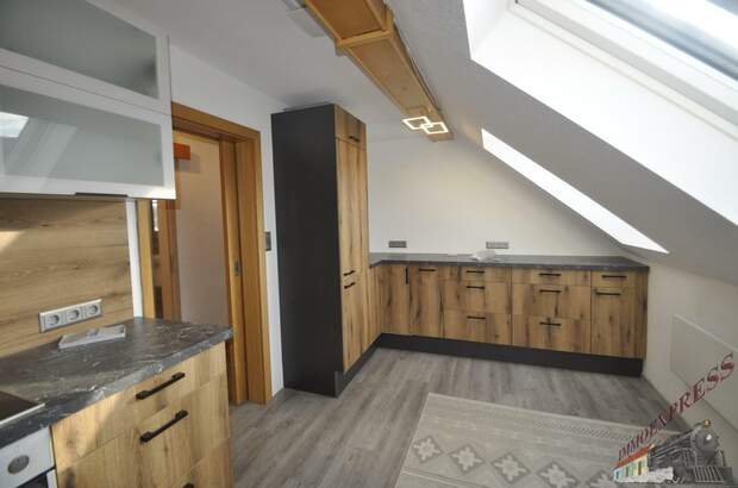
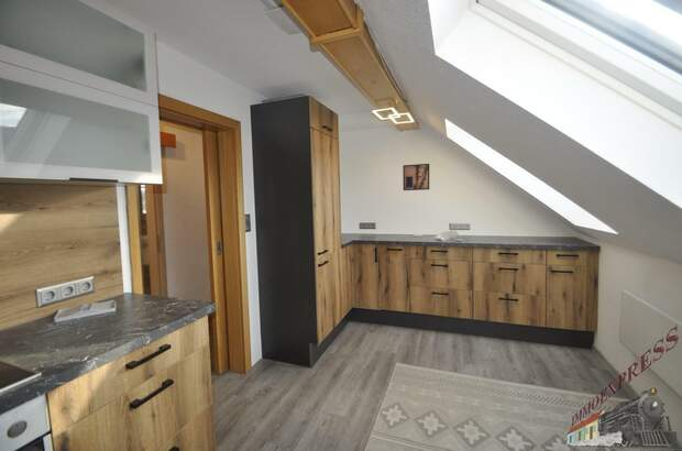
+ wall art [402,163,430,191]
